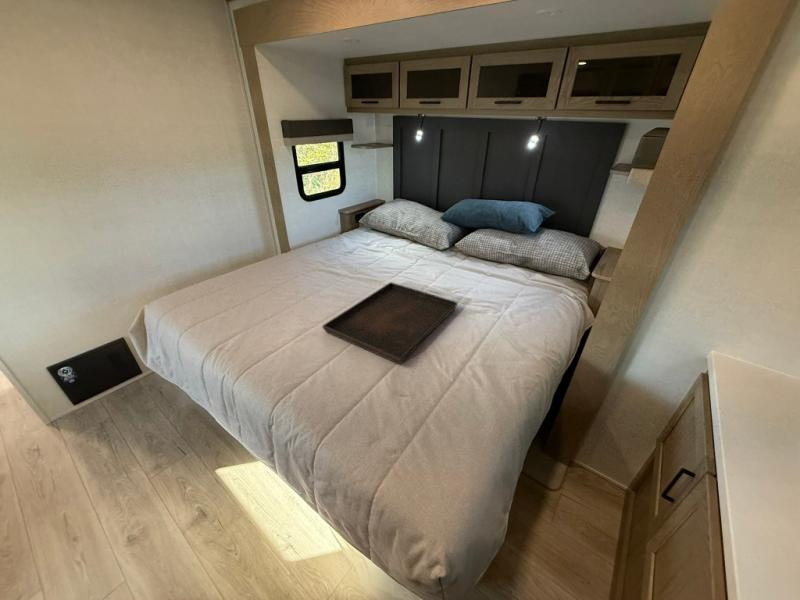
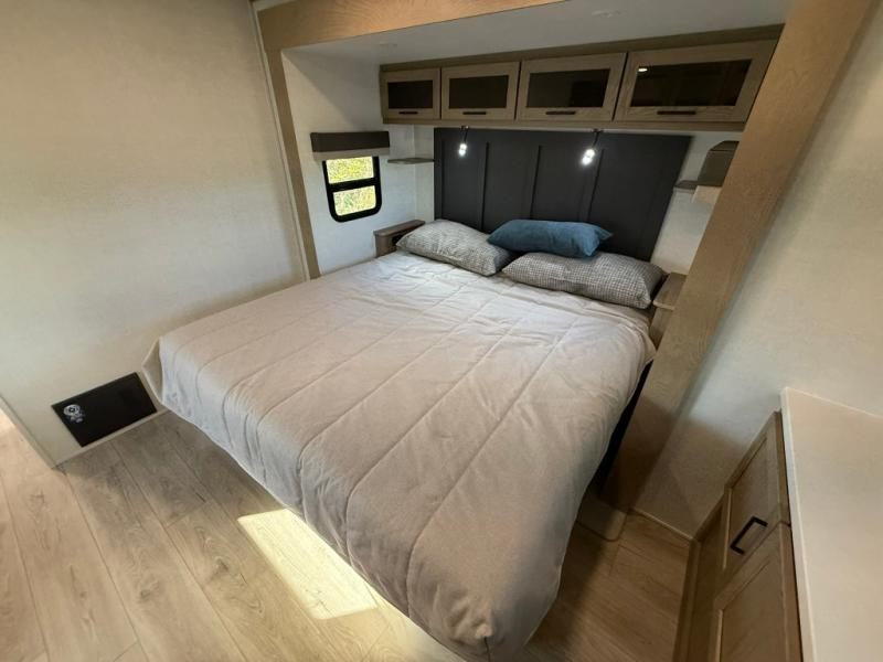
- serving tray [322,281,459,365]
